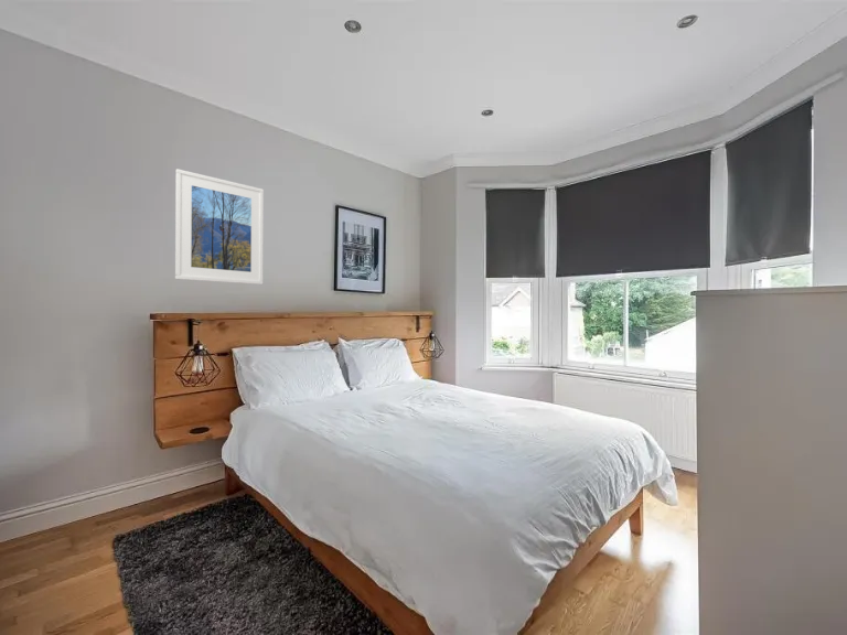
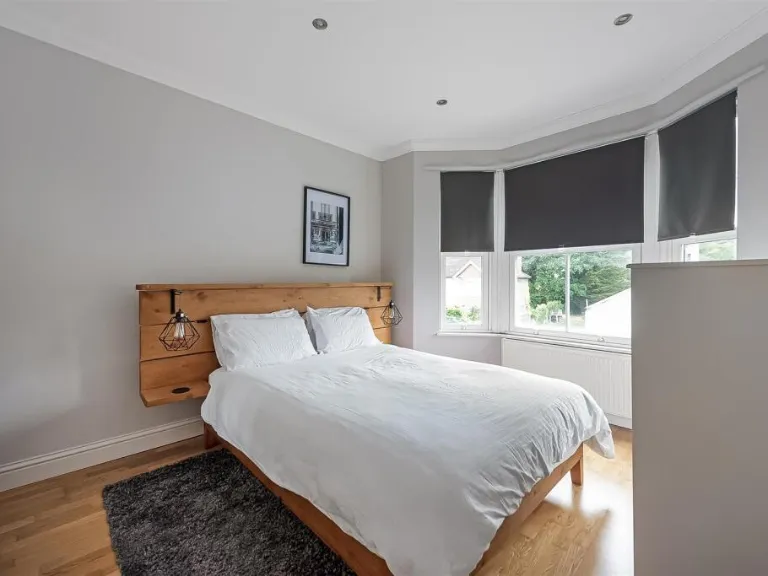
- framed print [174,168,265,286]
